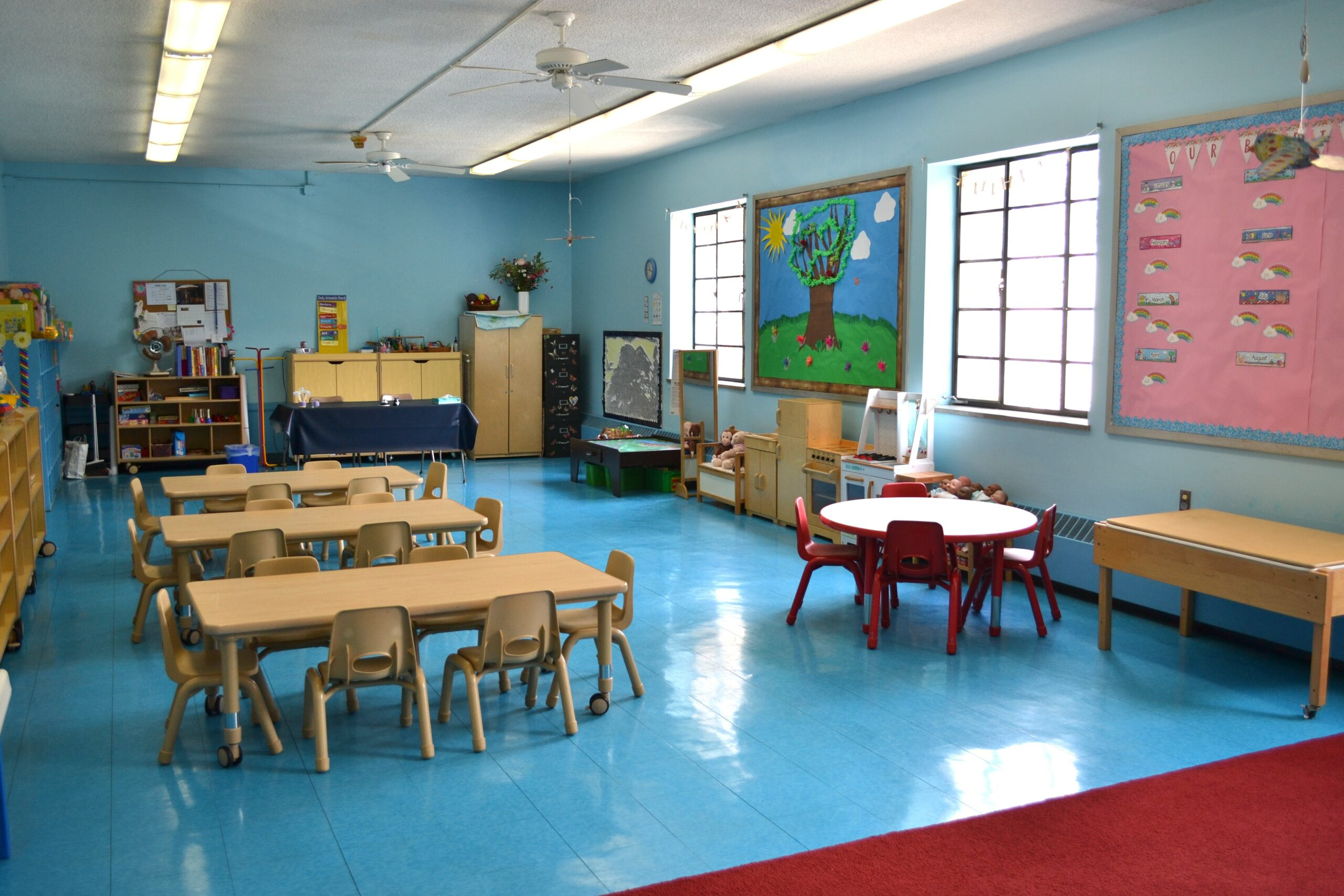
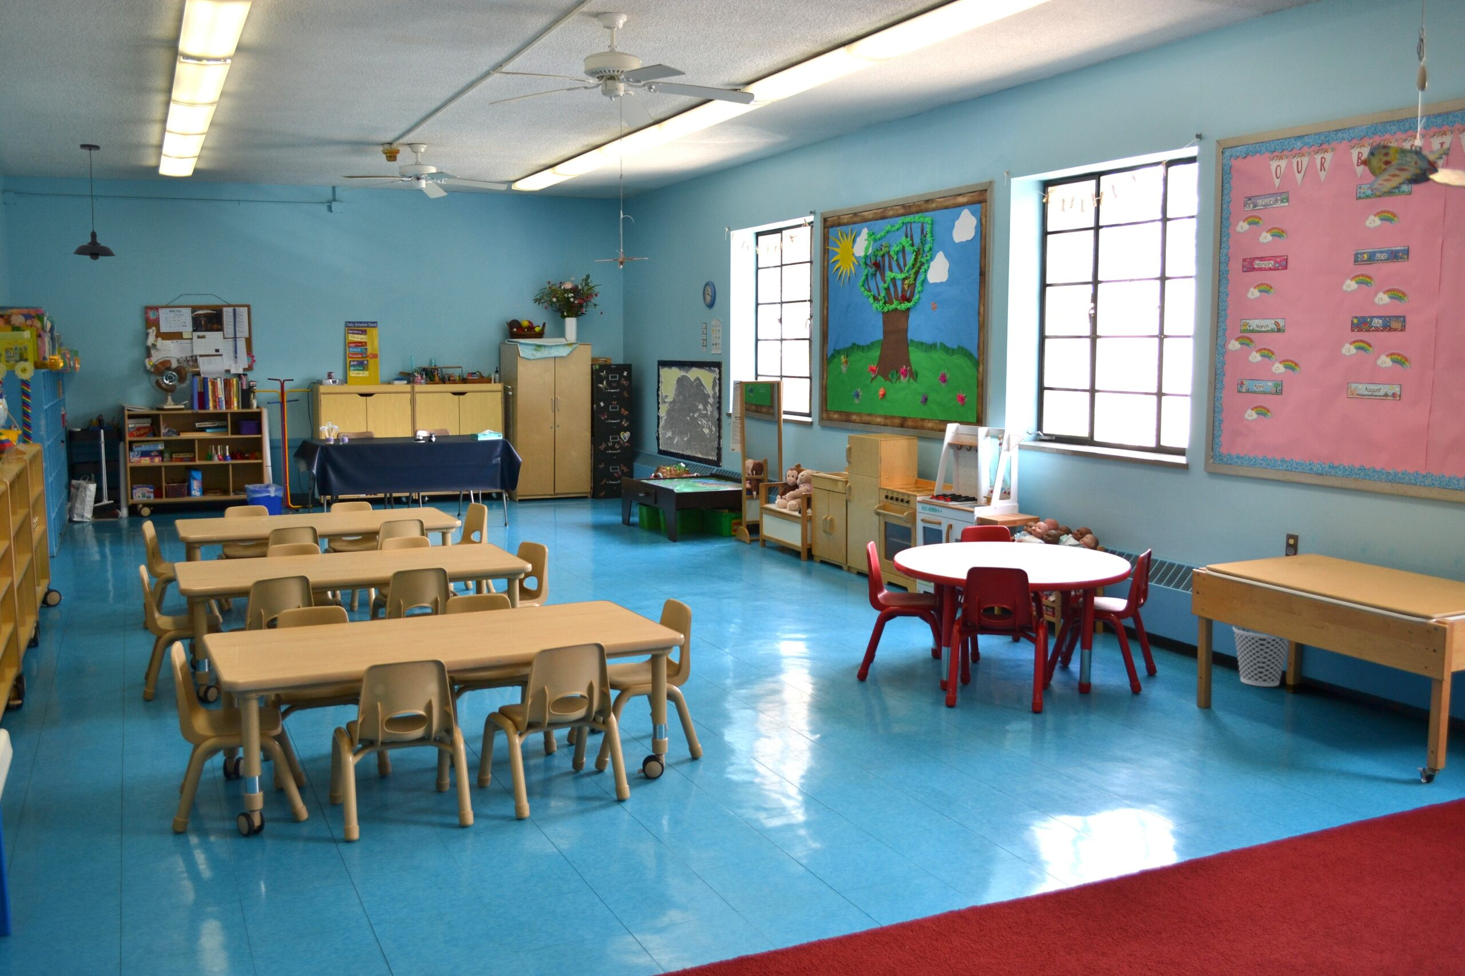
+ wastebasket [1232,625,1290,687]
+ light fixture [73,144,117,261]
